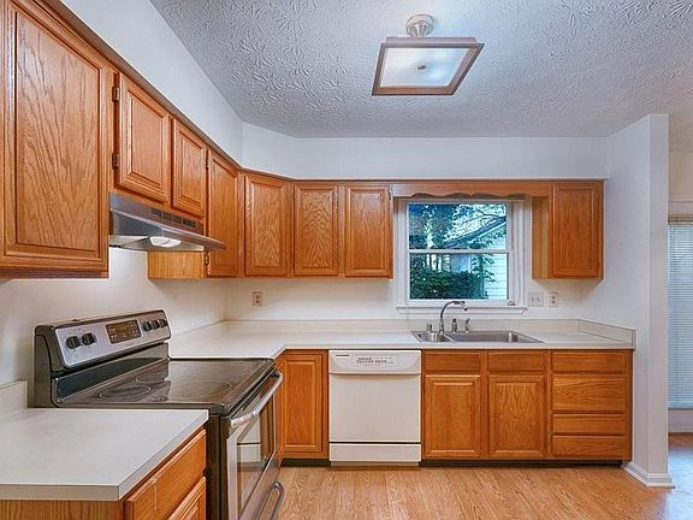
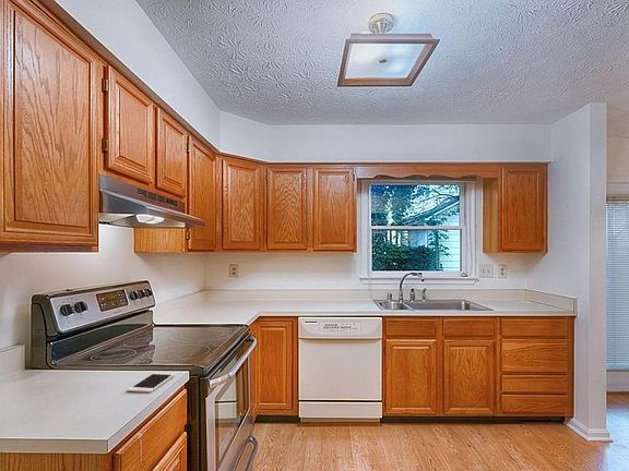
+ cell phone [127,372,176,394]
